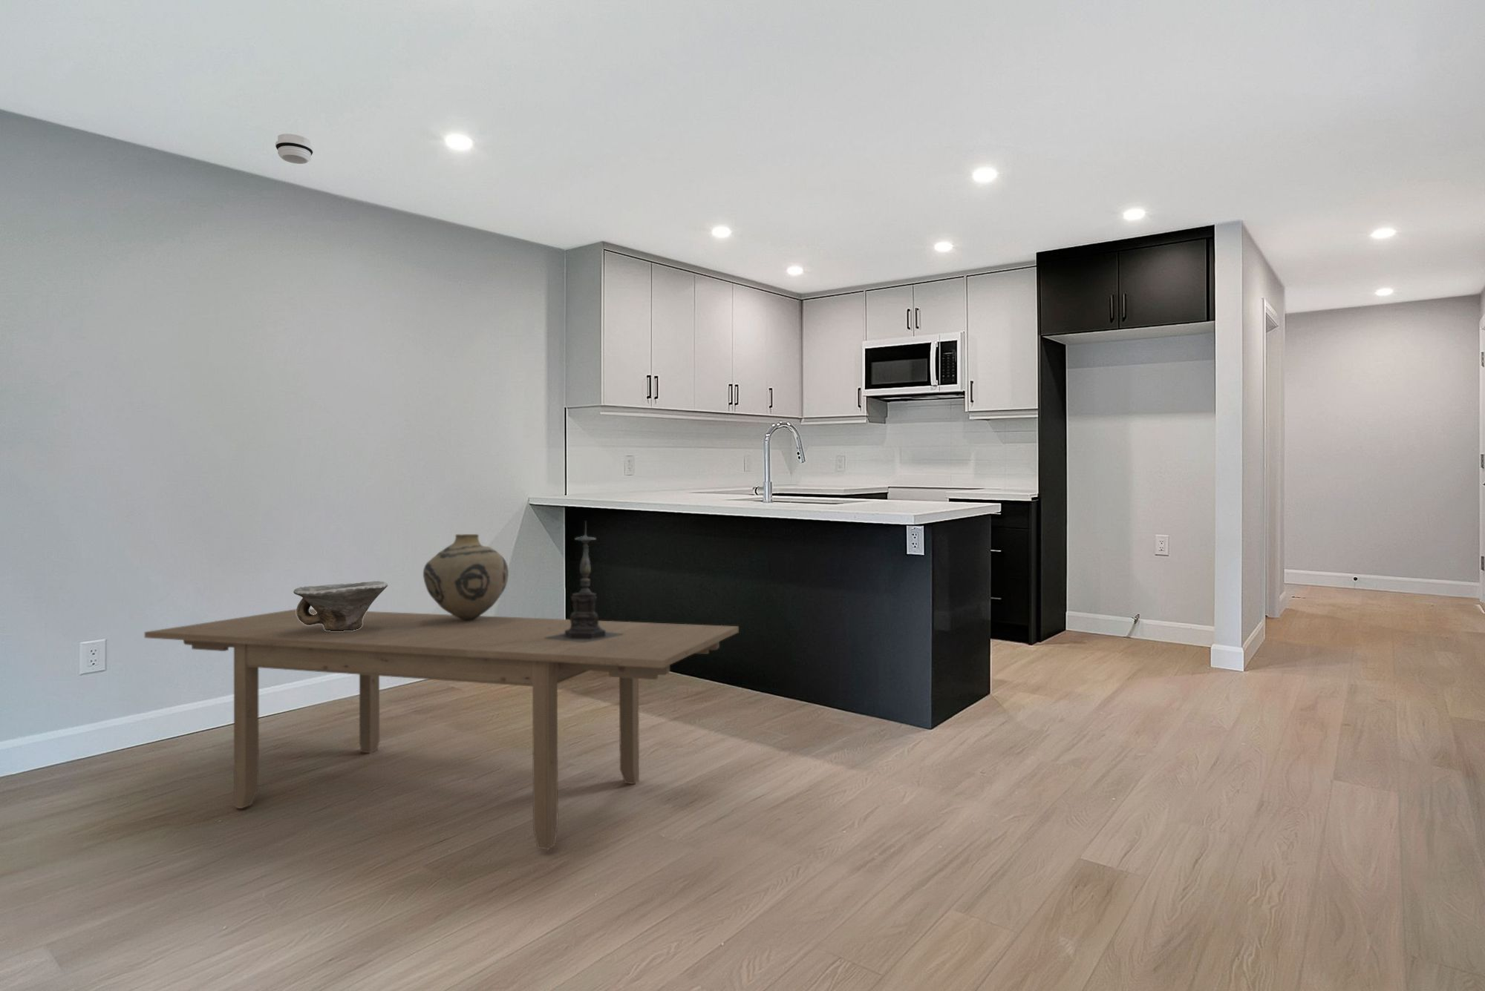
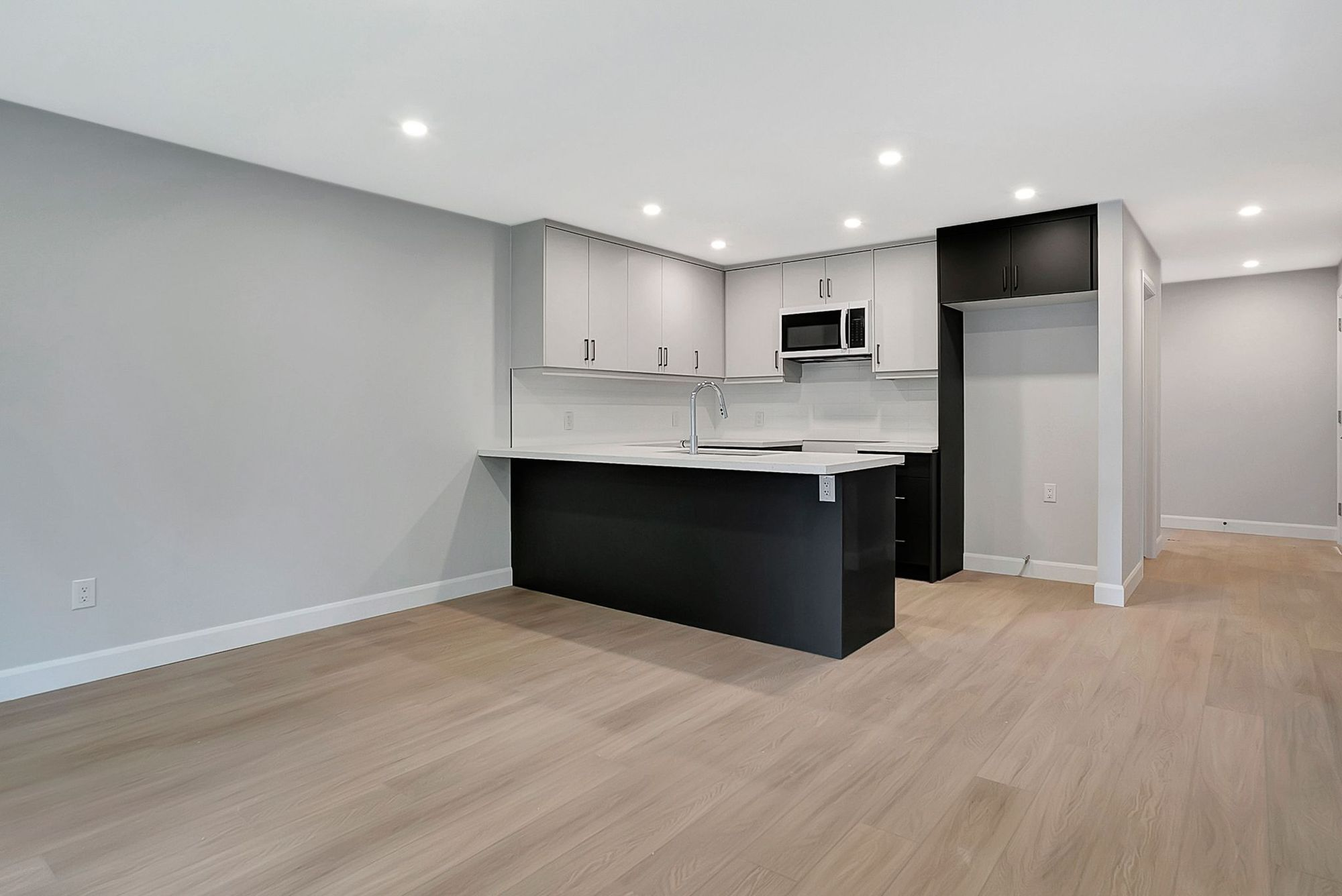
- vase [423,533,509,620]
- candle holder [544,521,623,643]
- smoke detector [274,133,314,165]
- bowl [292,580,388,632]
- dining table [144,608,739,851]
